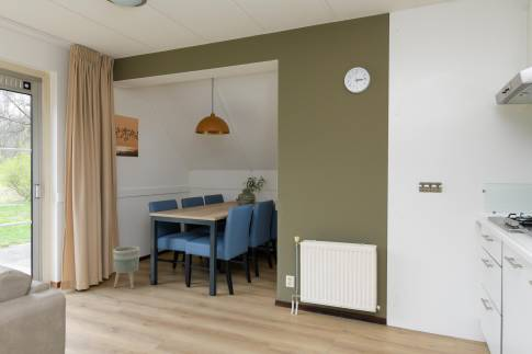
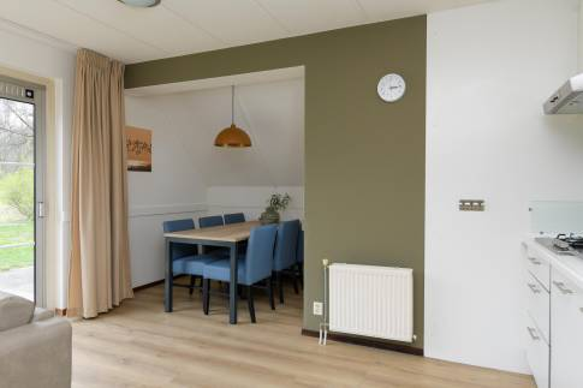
- planter [112,245,140,289]
